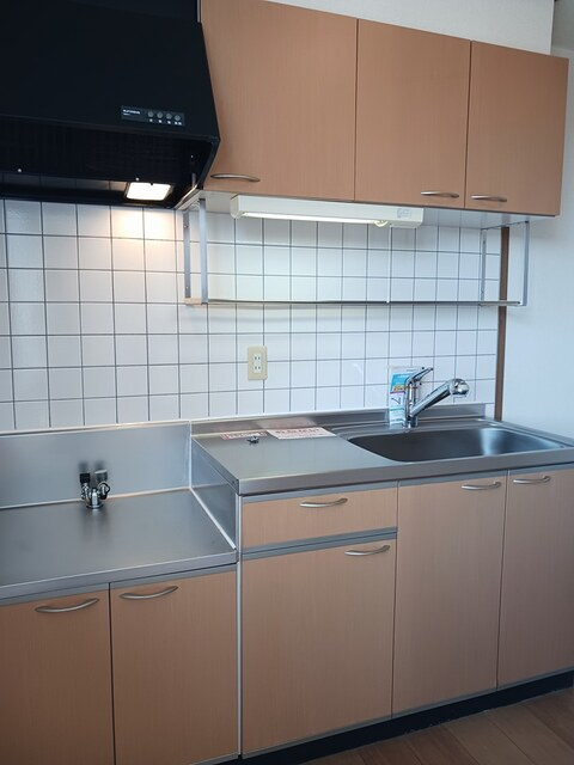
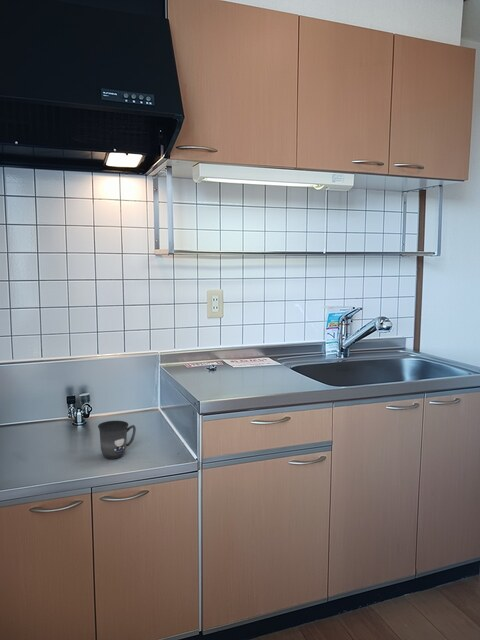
+ mug [97,420,137,460]
